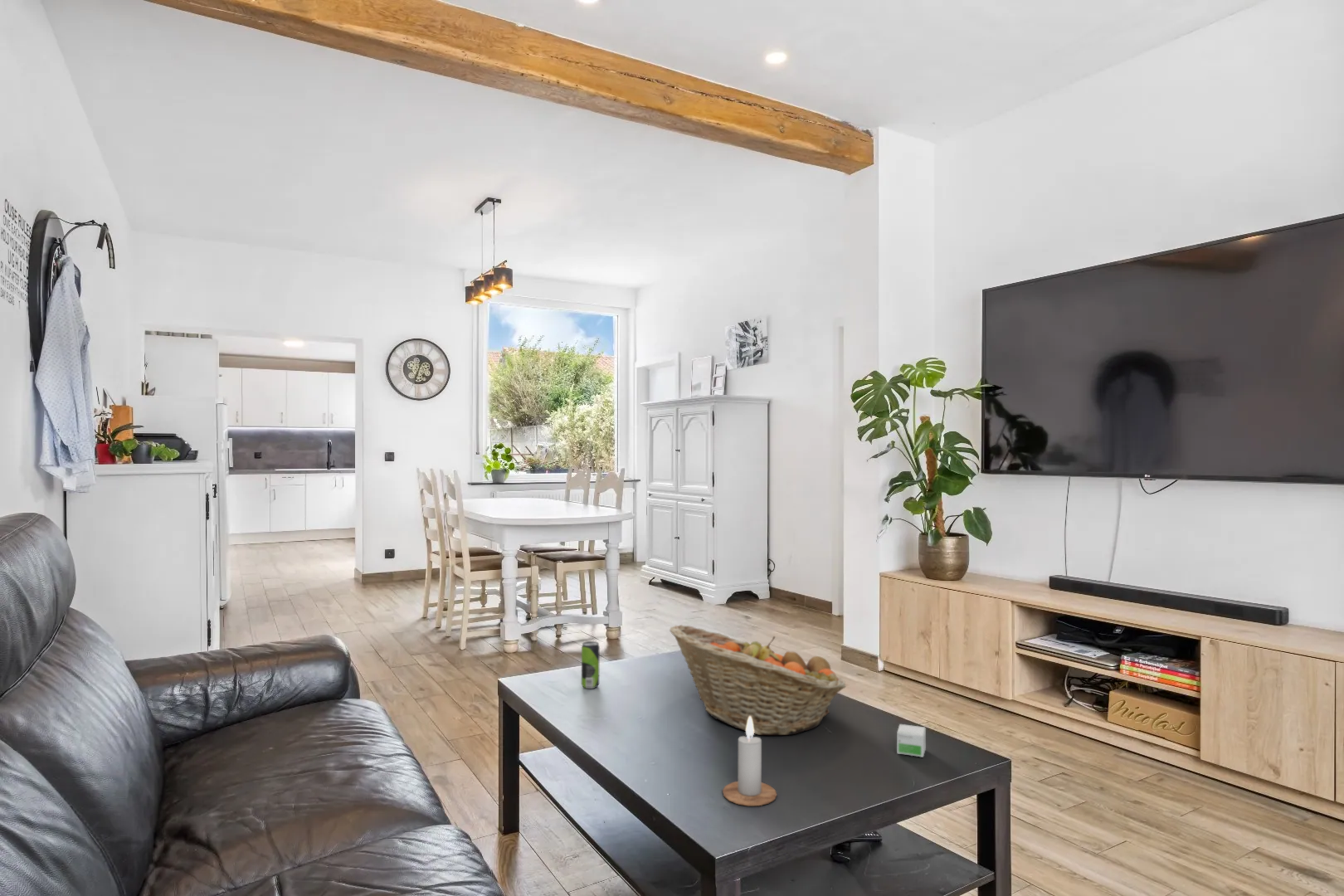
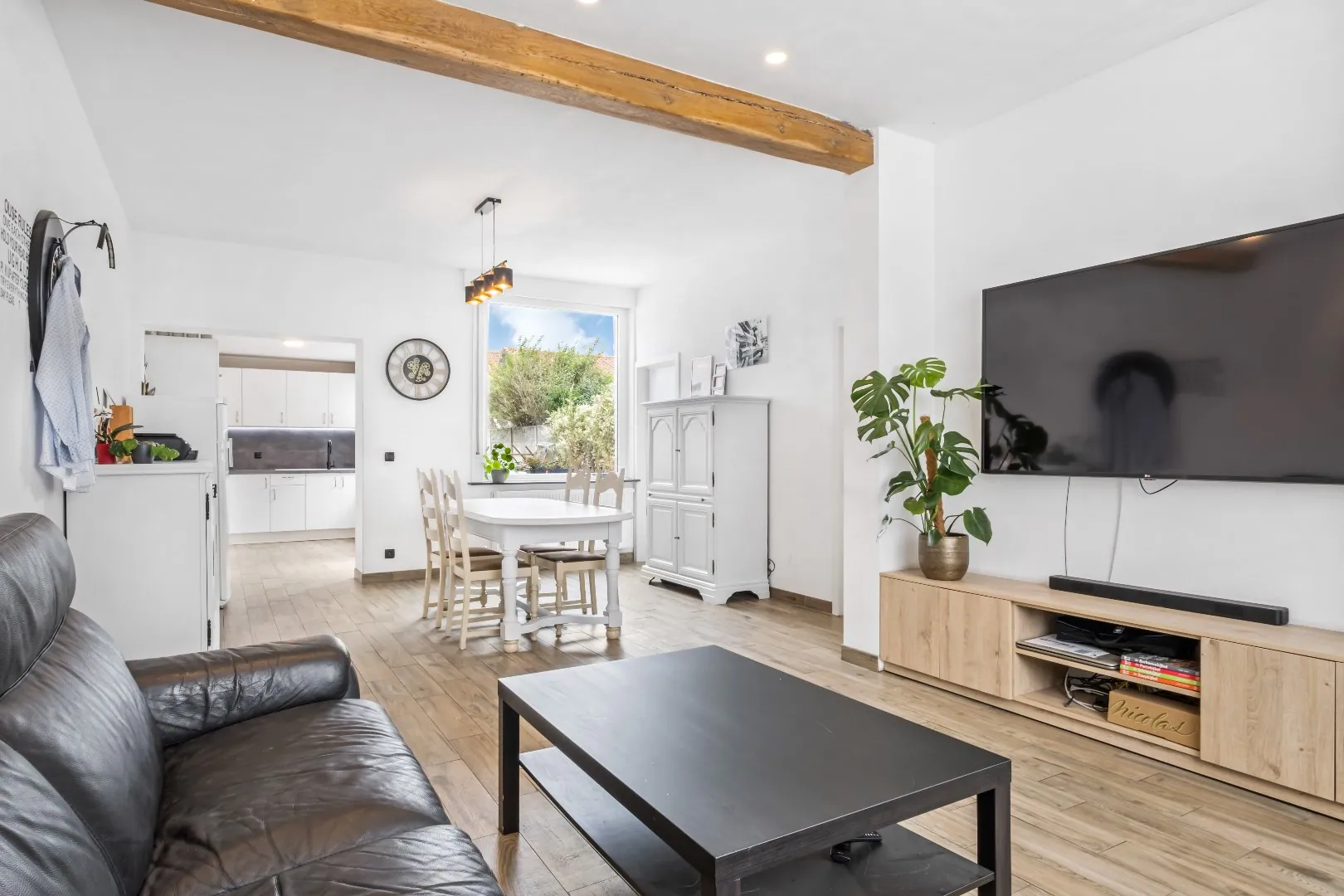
- fruit basket [669,624,847,736]
- beverage can [581,640,601,689]
- small box [896,723,927,758]
- candle [722,716,777,806]
